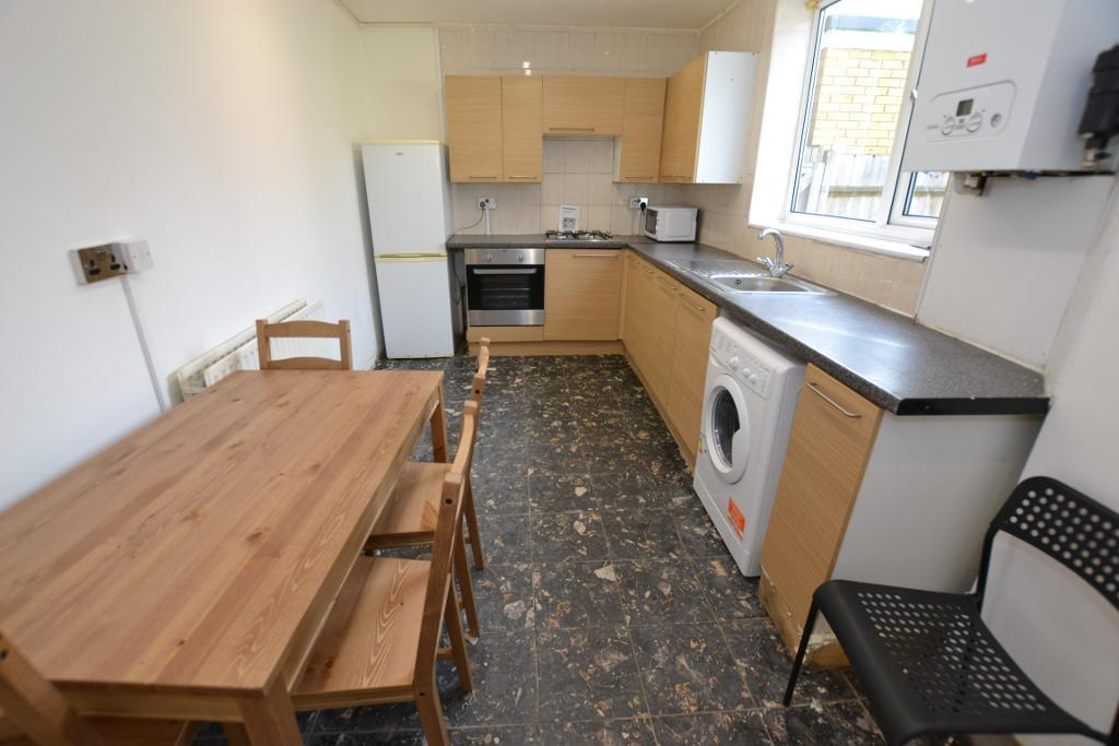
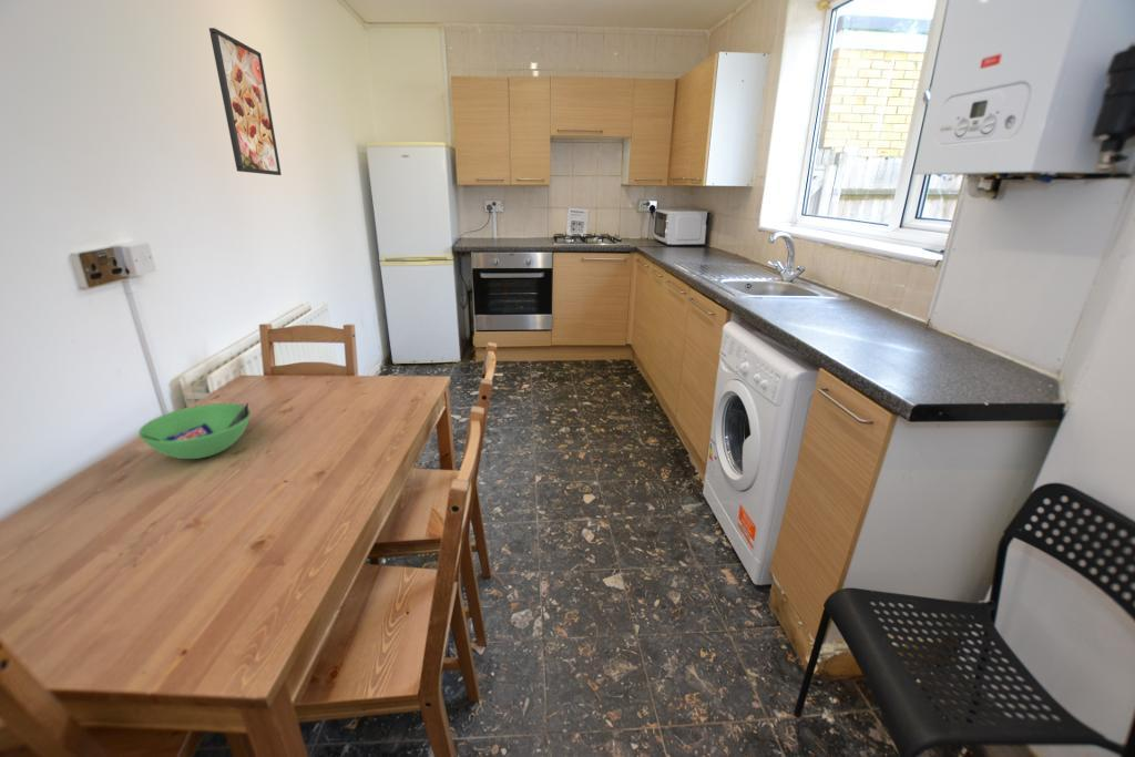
+ bowl [137,401,252,460]
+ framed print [208,27,283,176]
